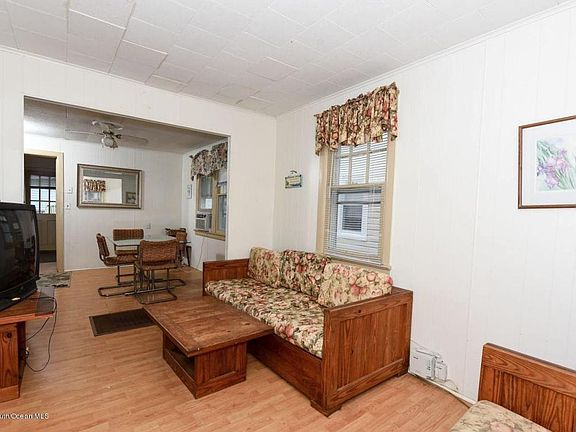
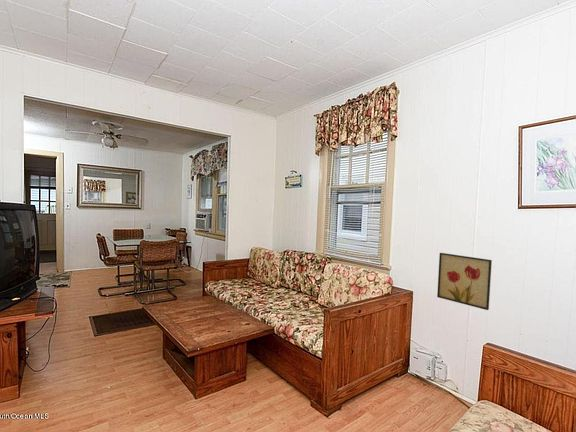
+ wall art [436,252,493,311]
